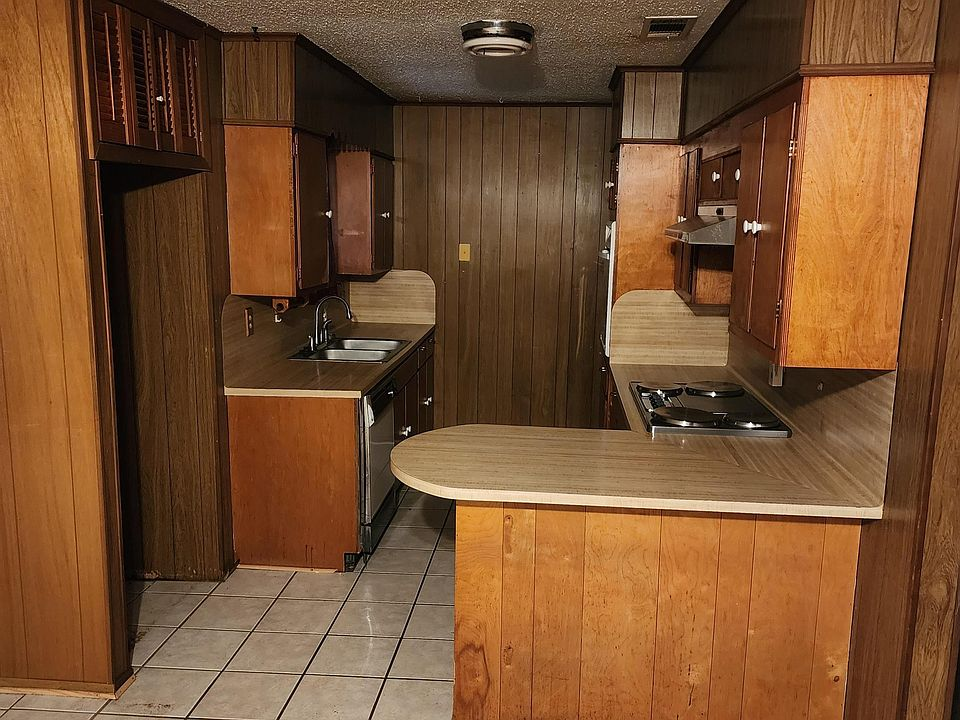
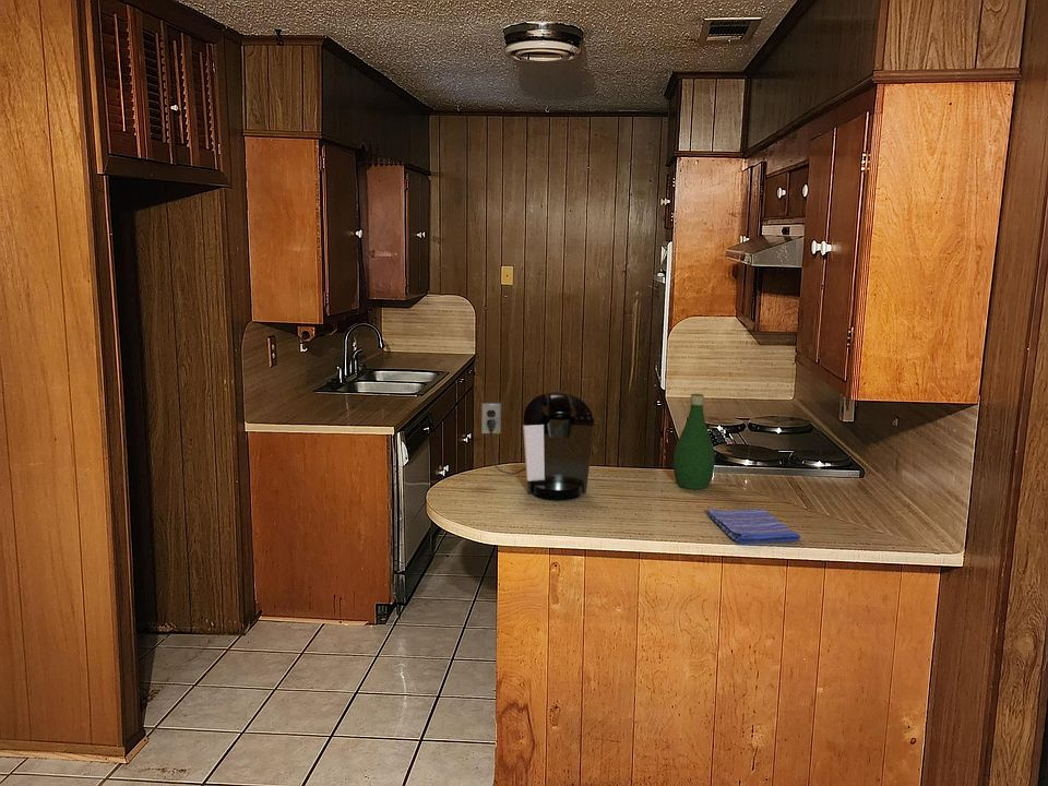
+ bottle [672,393,716,490]
+ dish towel [706,508,801,545]
+ coffee maker [480,390,595,501]
